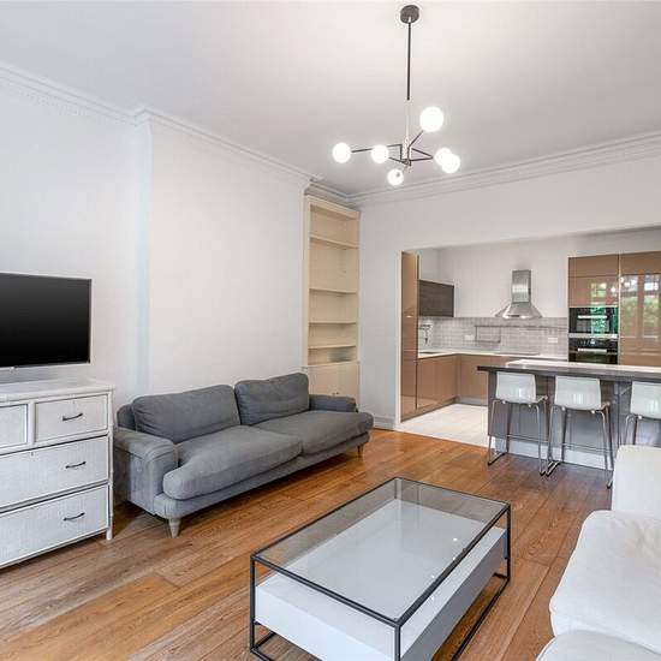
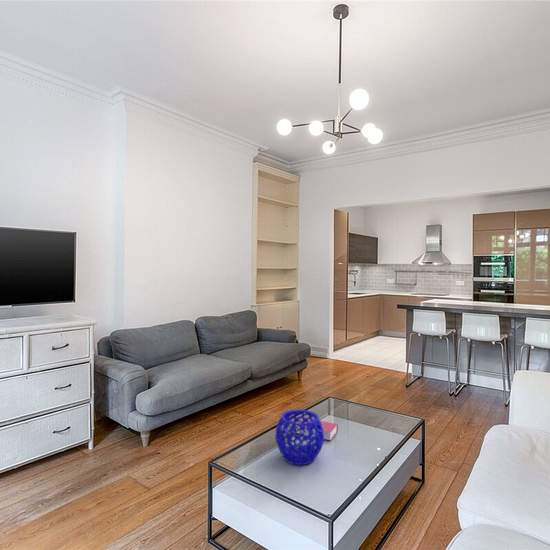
+ decorative bowl [274,408,325,466]
+ book [295,418,339,441]
